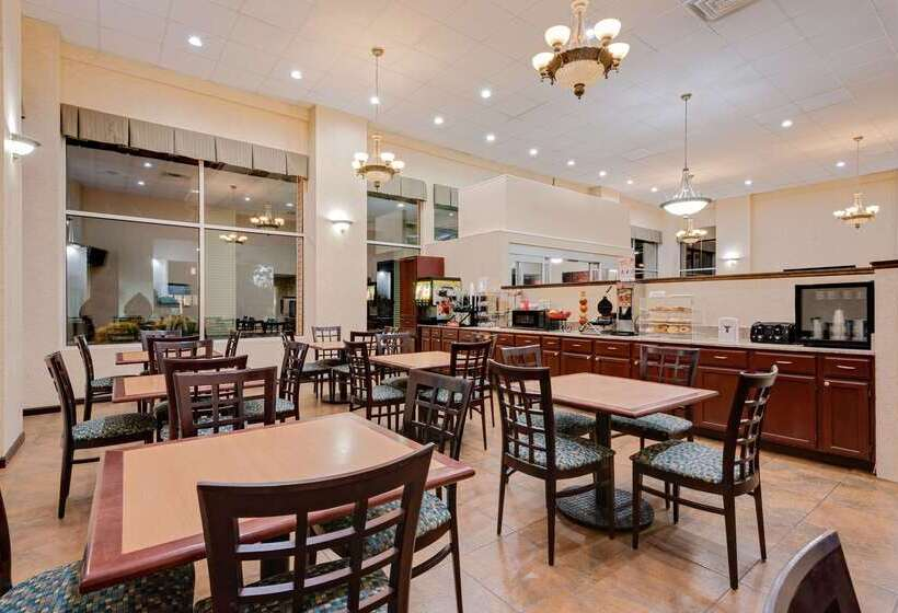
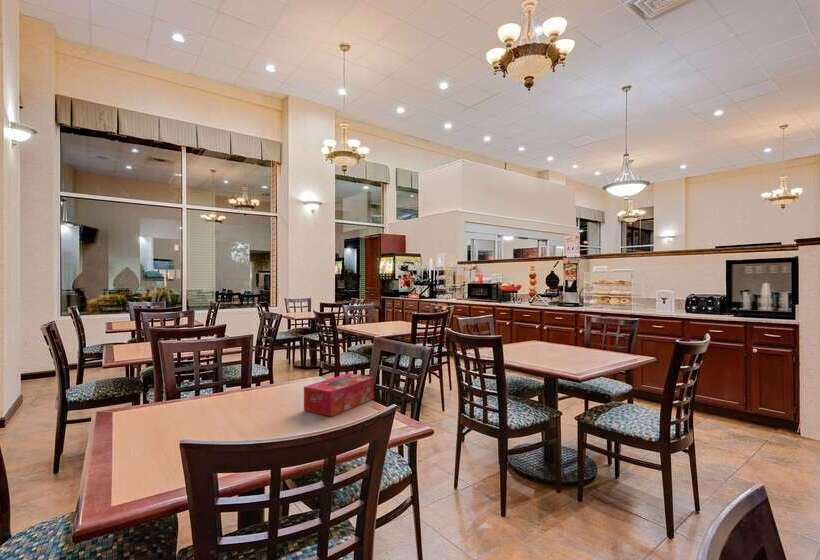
+ tissue box [303,372,375,418]
